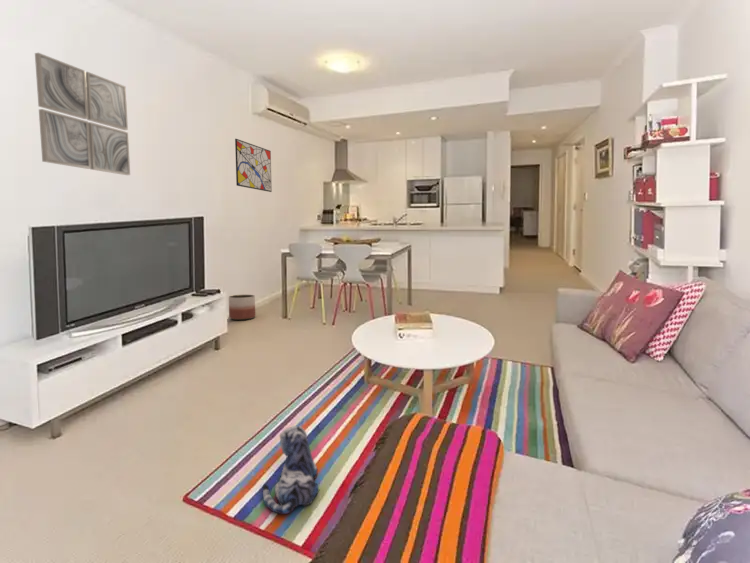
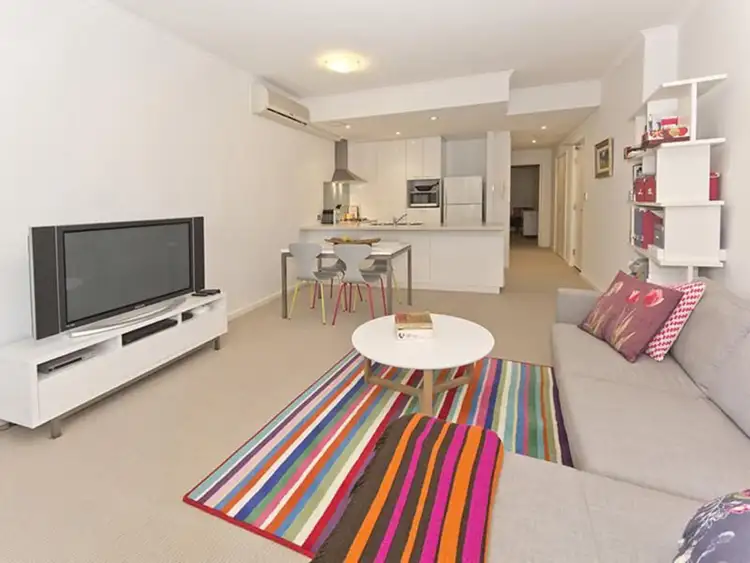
- wall art [234,138,273,193]
- plush toy [261,425,320,515]
- wall art [34,52,131,176]
- planter [228,294,256,321]
